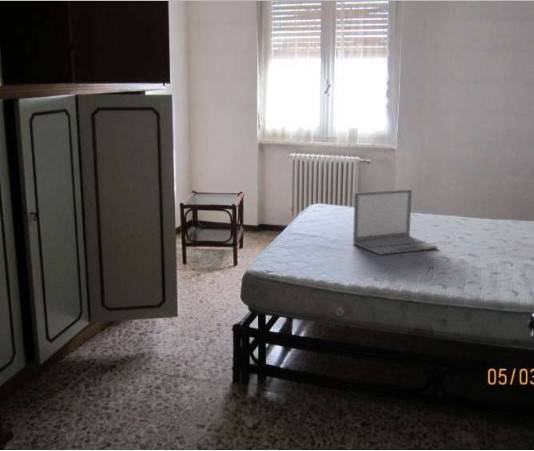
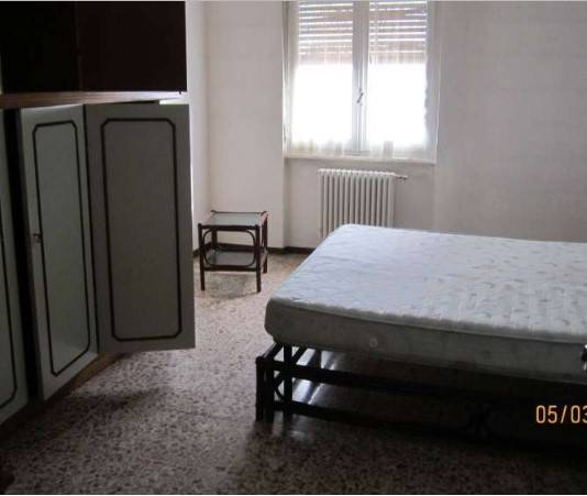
- laptop [352,189,439,256]
